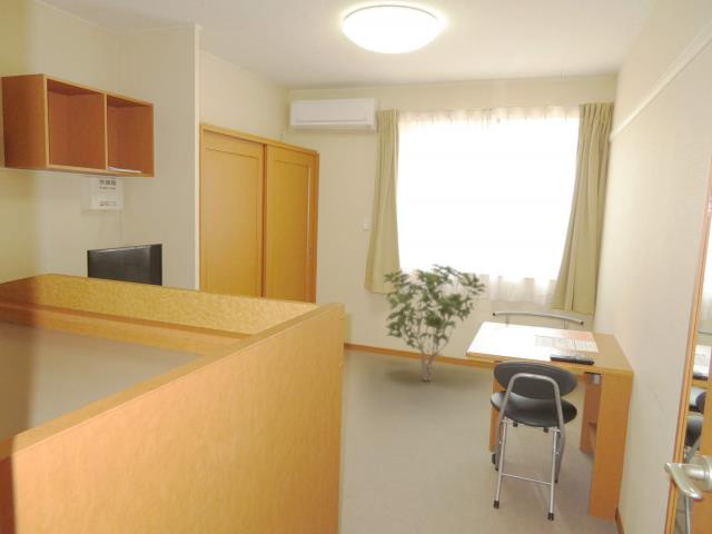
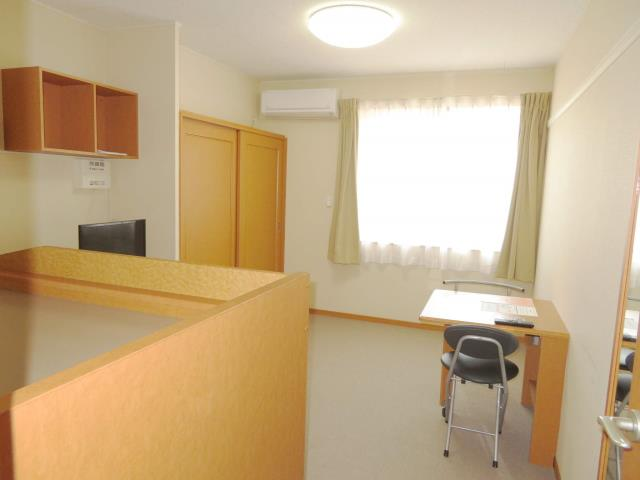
- shrub [382,264,487,383]
